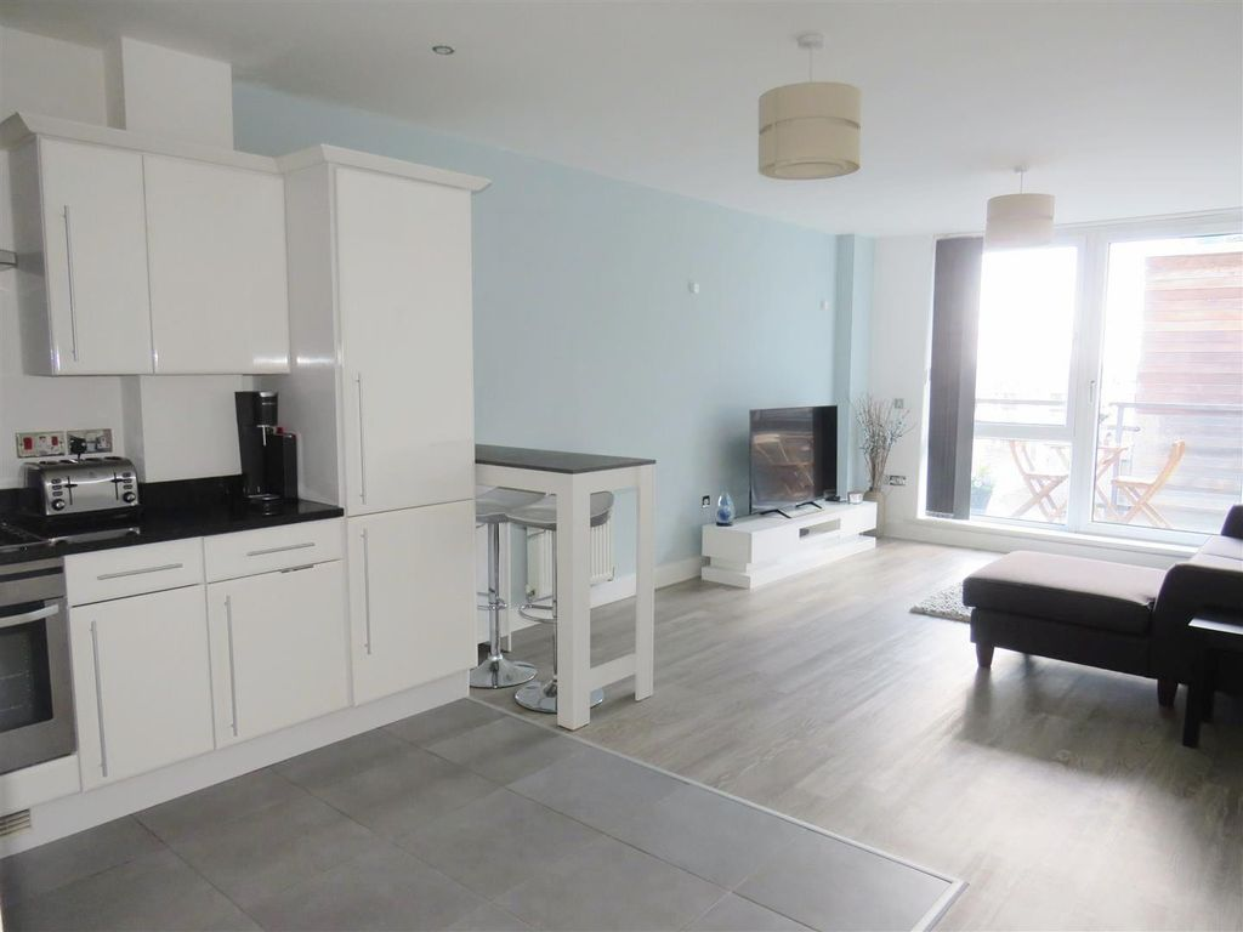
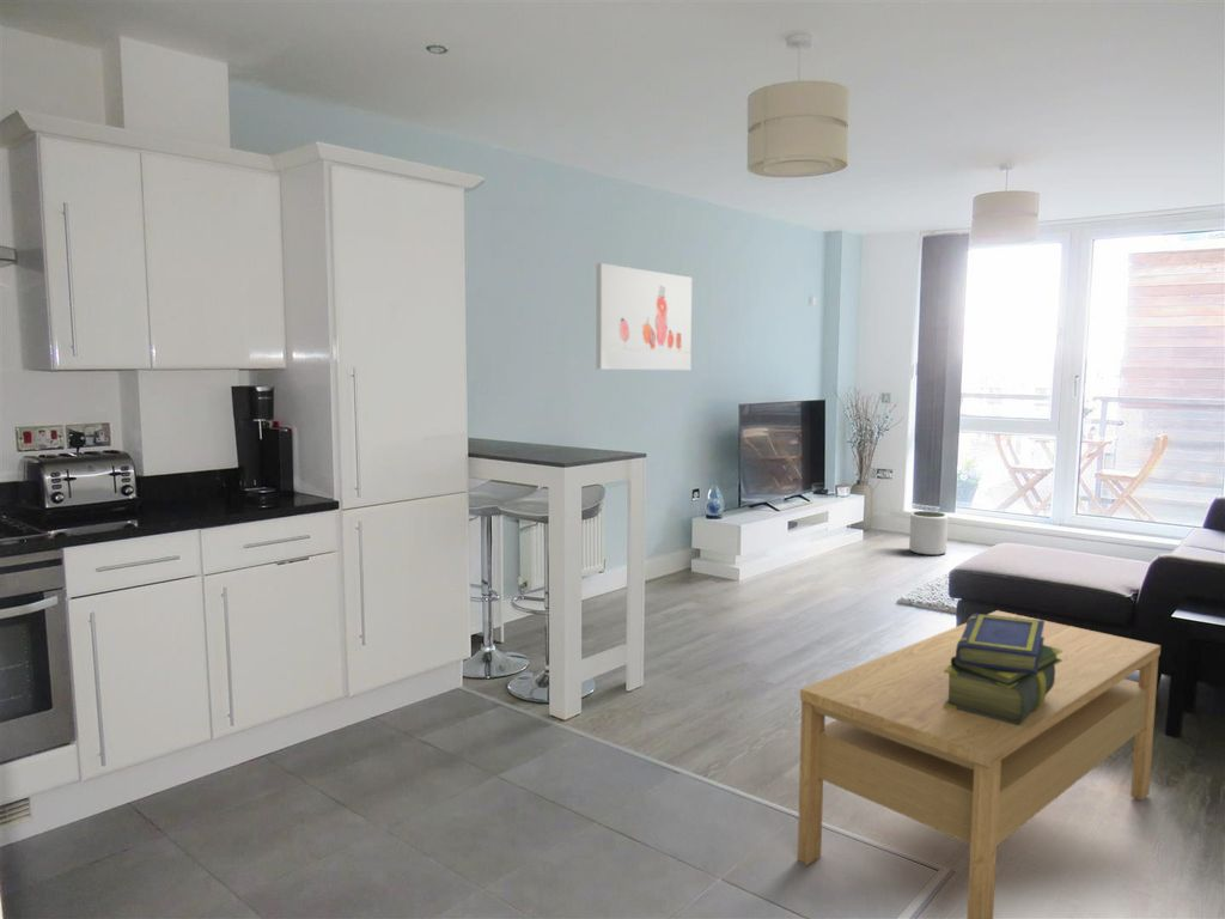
+ coffee table [797,609,1162,919]
+ stack of books [944,613,1062,725]
+ plant pot [908,510,949,556]
+ wall art [596,262,693,371]
